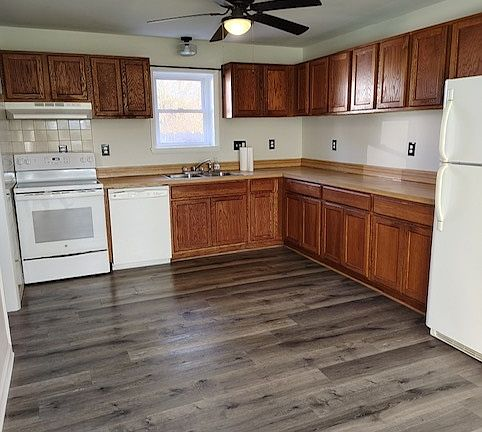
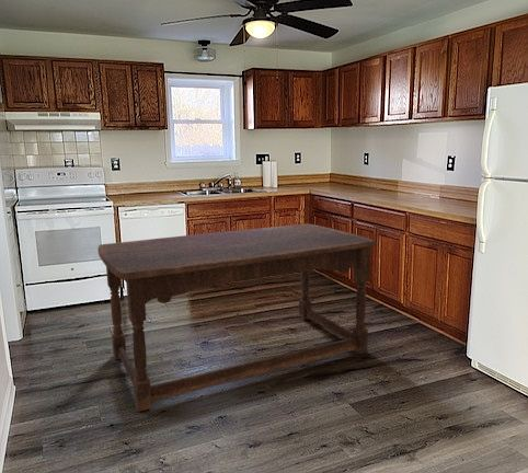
+ dining table [96,223,378,413]
